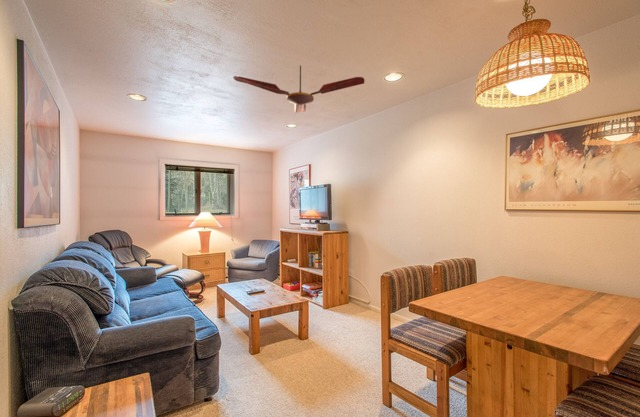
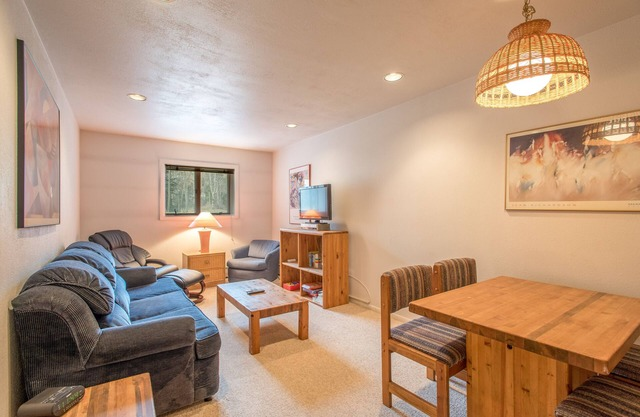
- ceiling fan [232,65,366,114]
